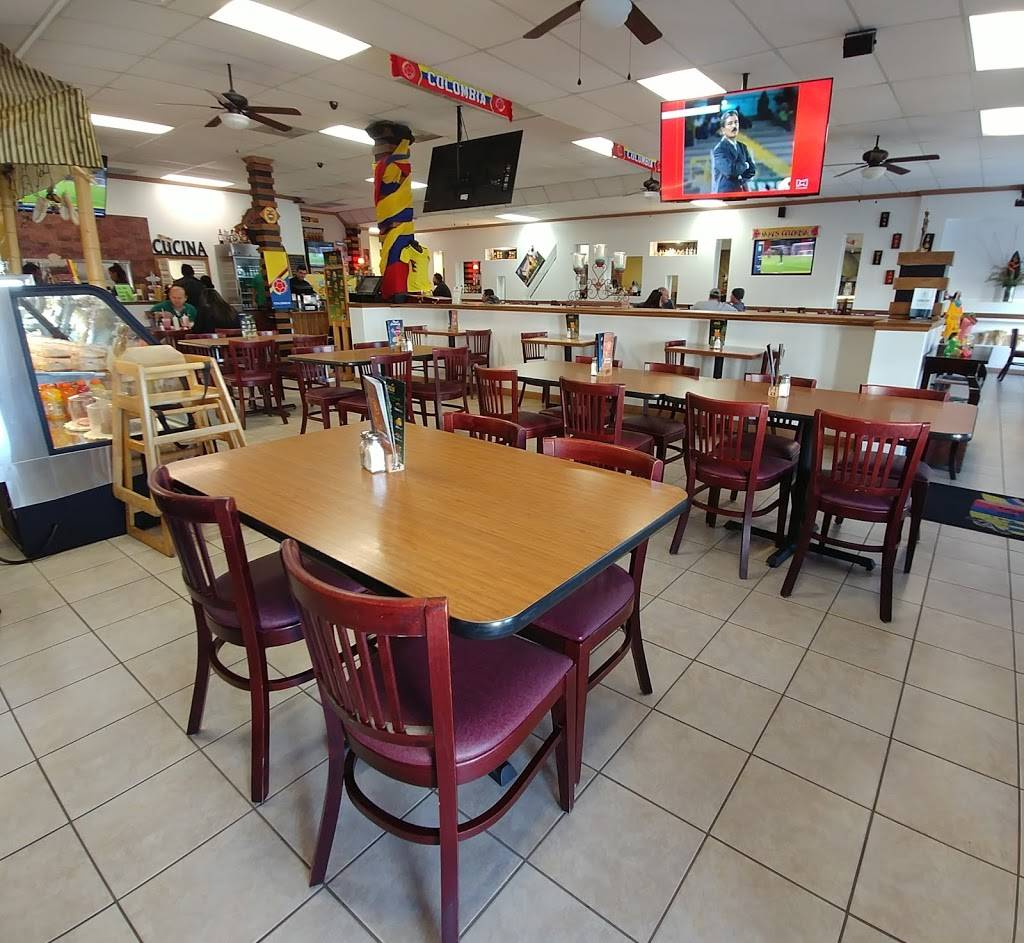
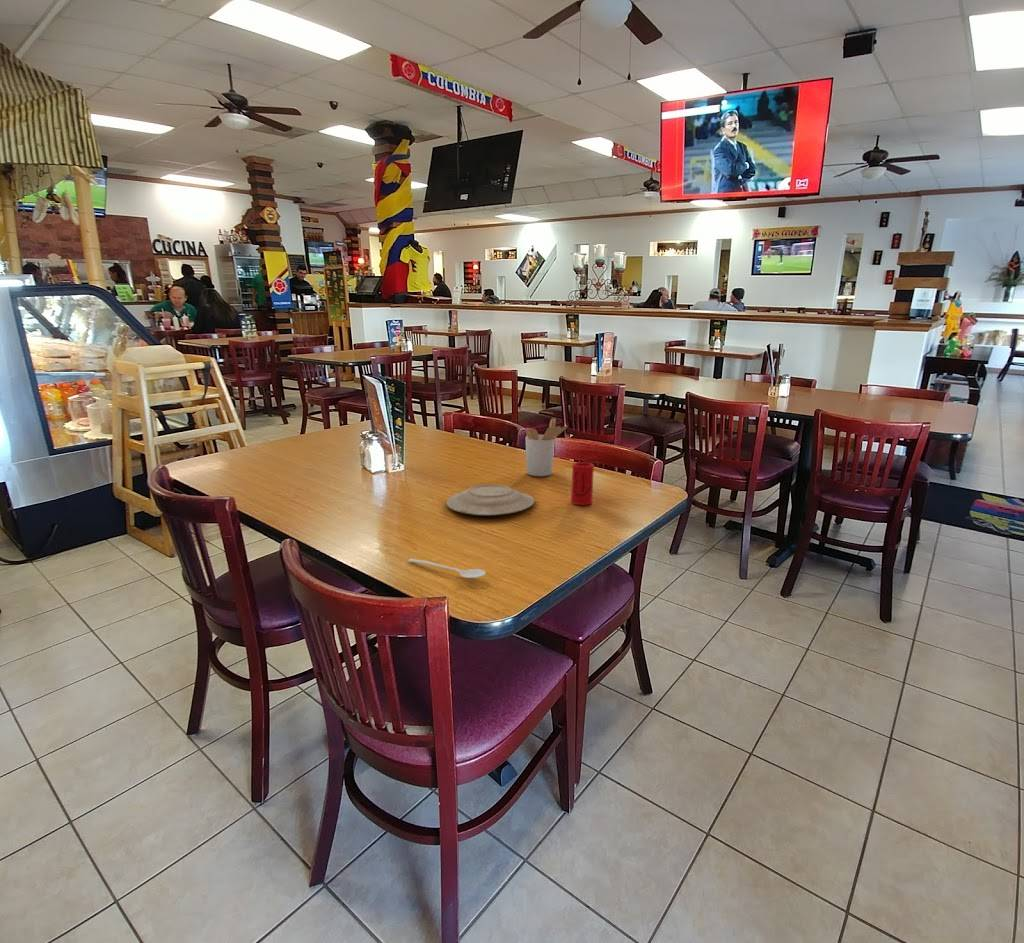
+ plate [446,483,535,516]
+ utensil holder [524,417,569,477]
+ cup [570,461,595,506]
+ stirrer [408,558,486,579]
